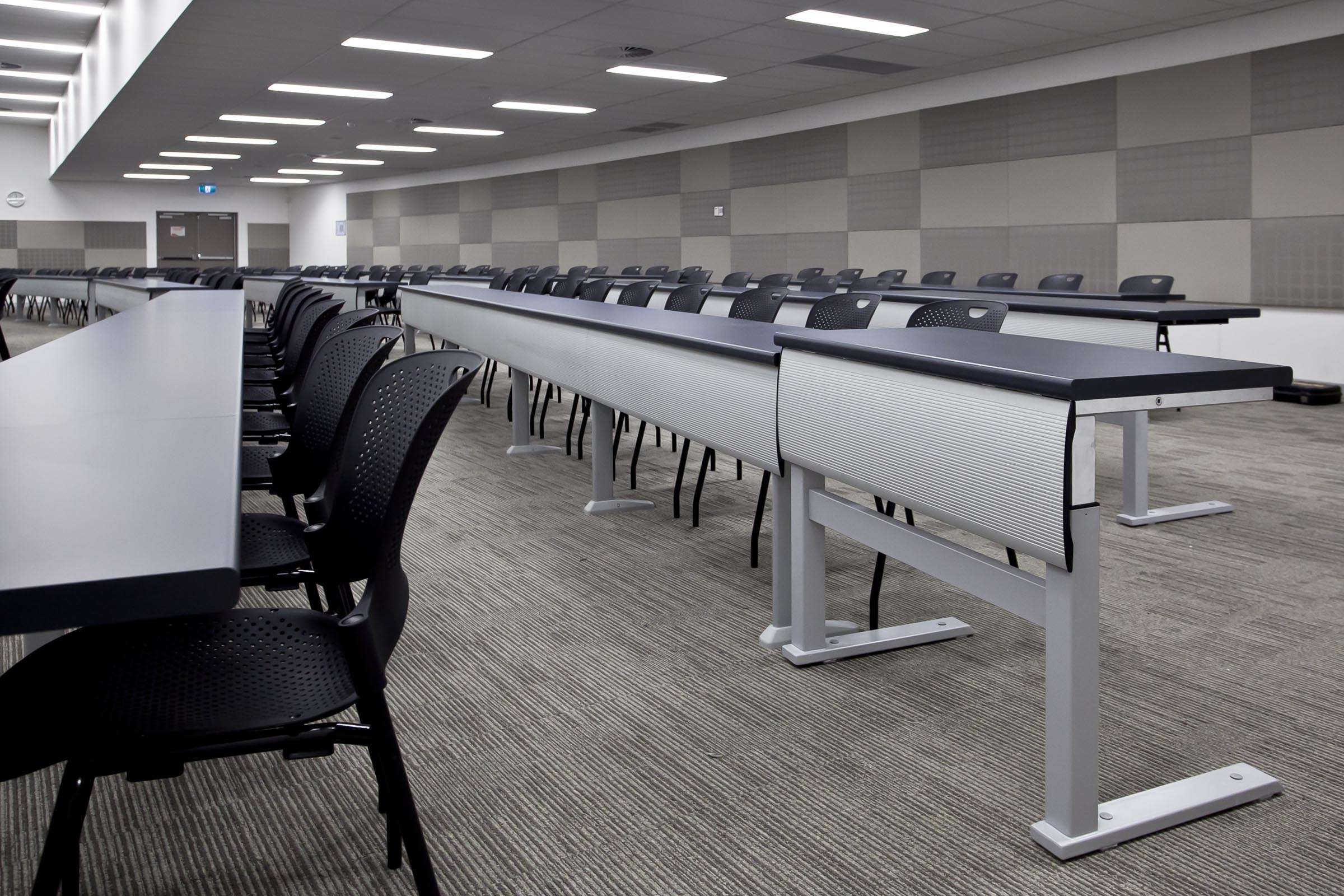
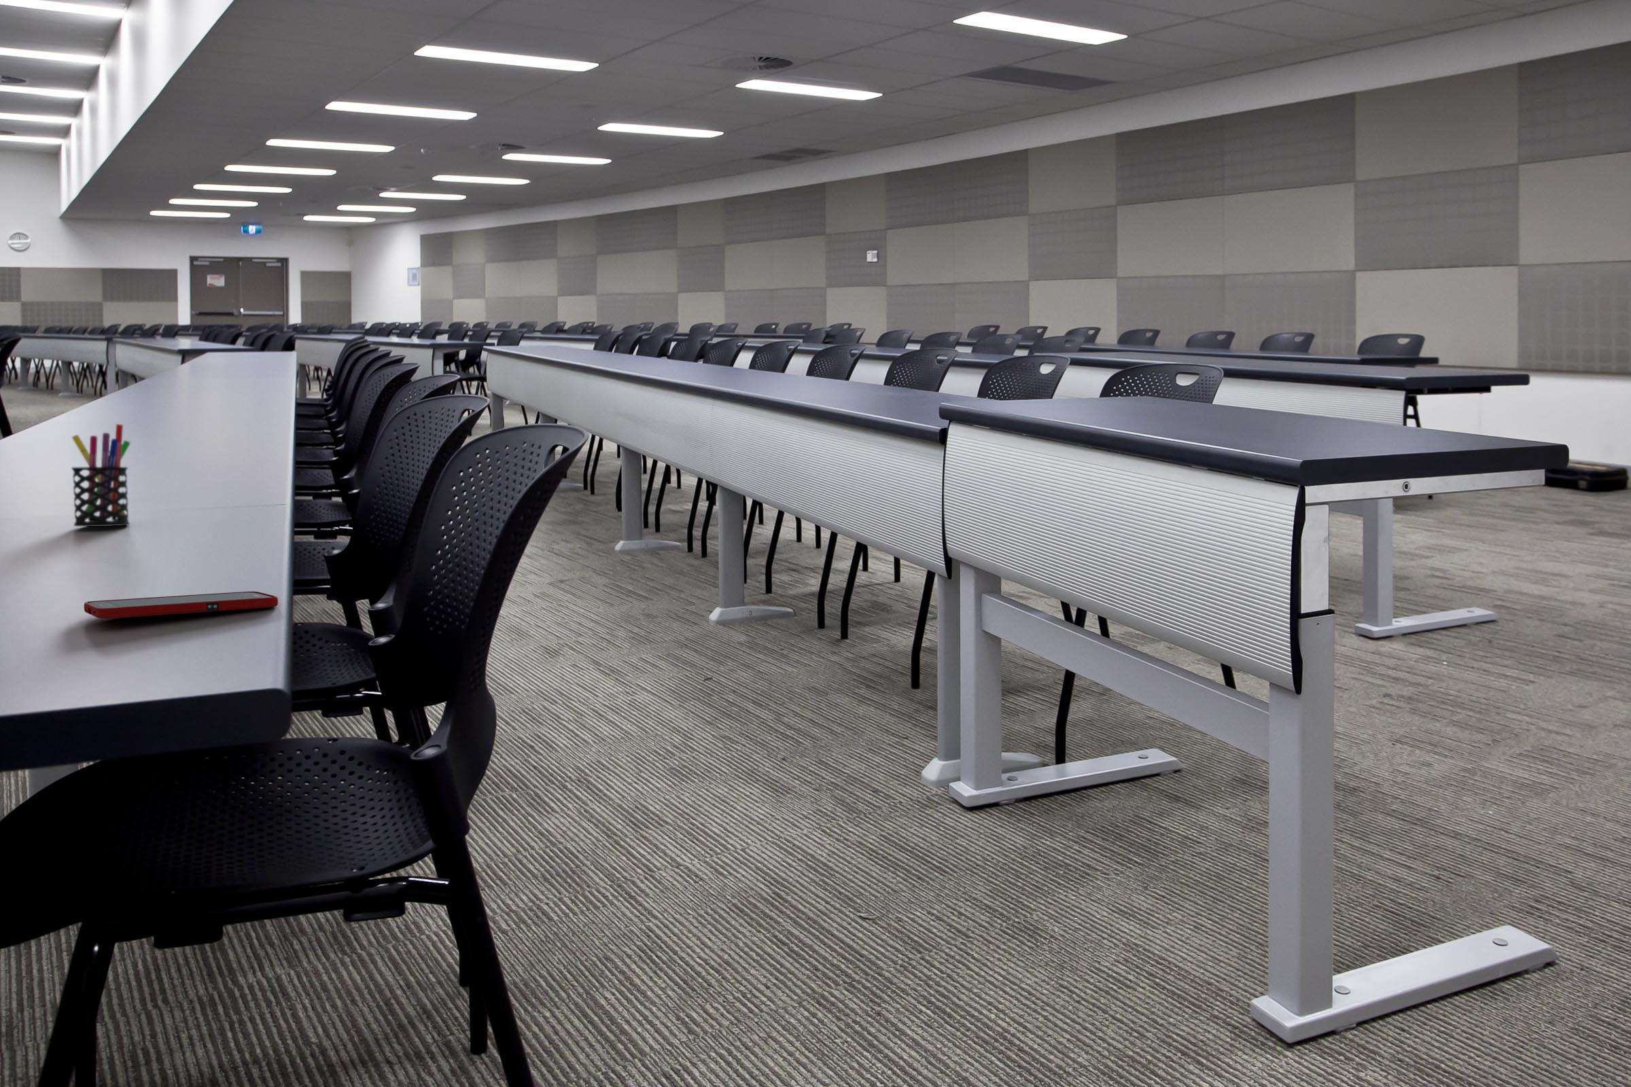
+ cell phone [84,591,279,620]
+ pen holder [70,423,131,528]
